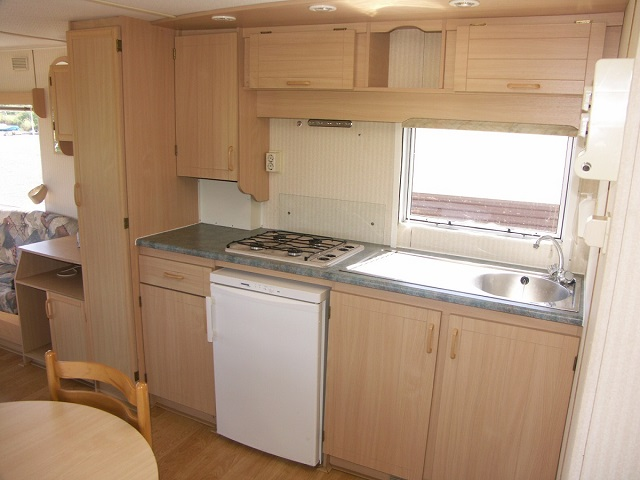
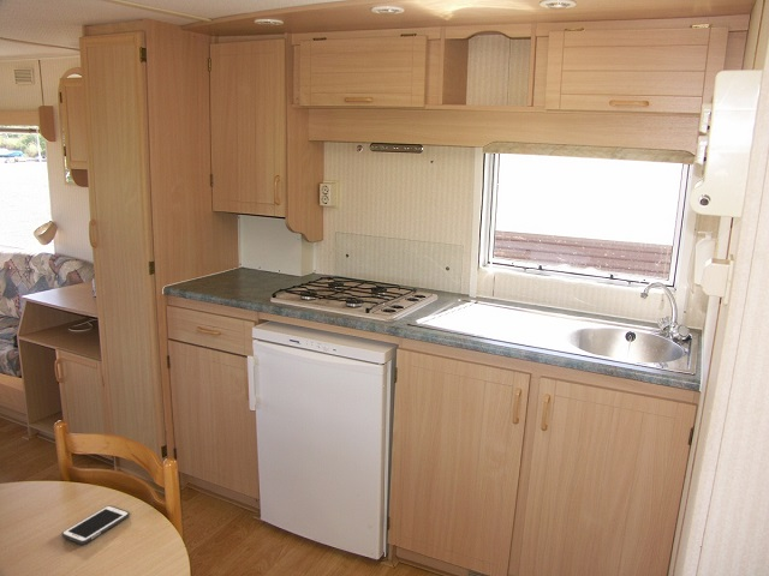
+ cell phone [60,504,131,545]
